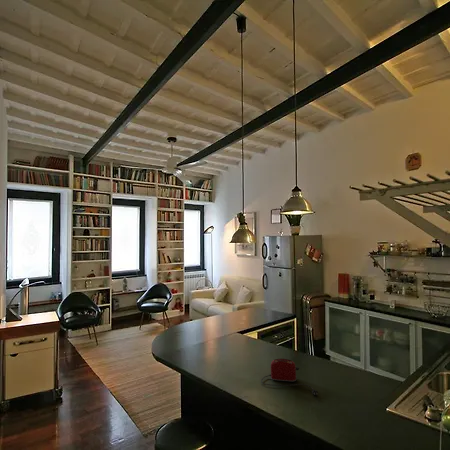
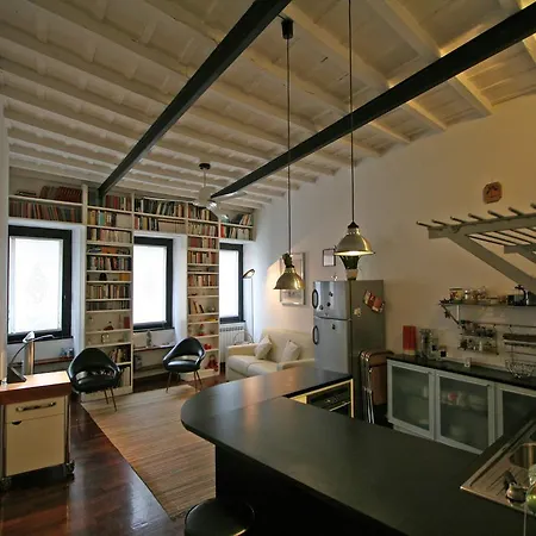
- toaster [260,358,319,397]
